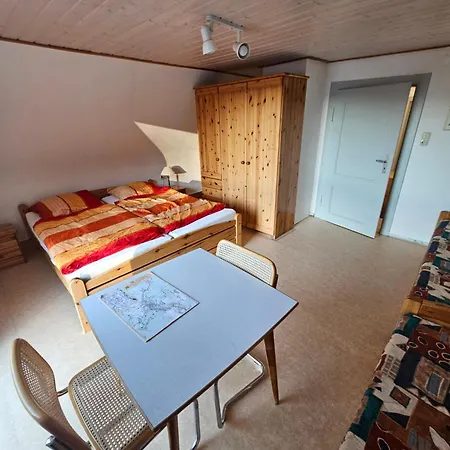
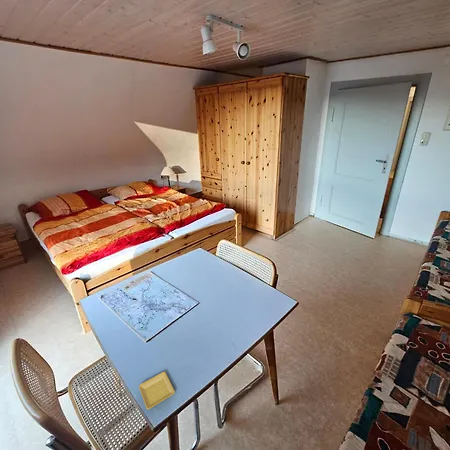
+ saucer [138,371,176,410]
